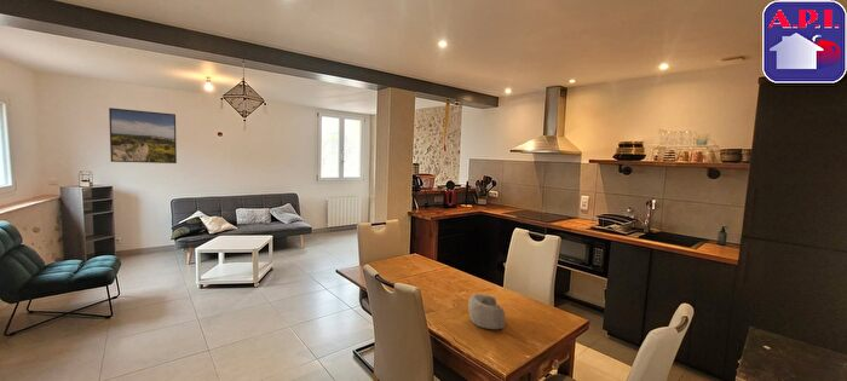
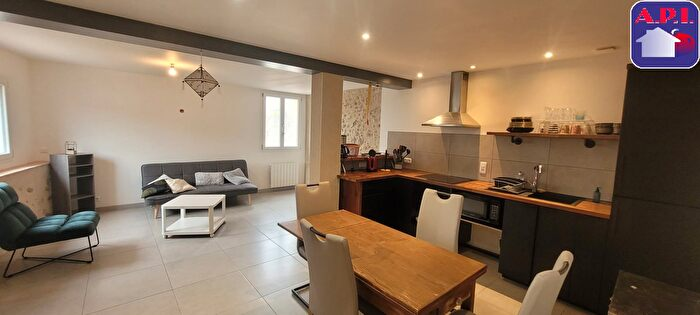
- decorative bowl [467,293,506,330]
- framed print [108,106,178,164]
